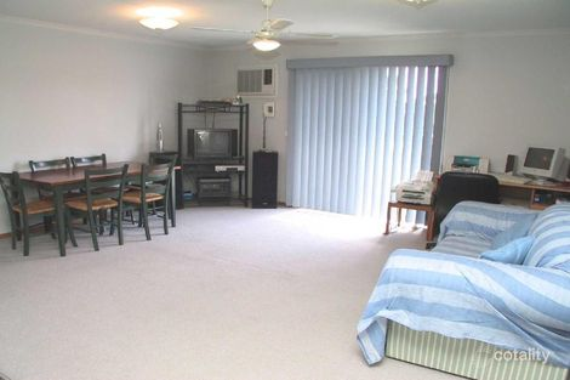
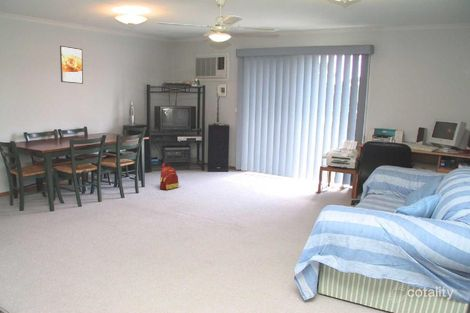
+ backpack [159,162,180,191]
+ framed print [59,45,84,85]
